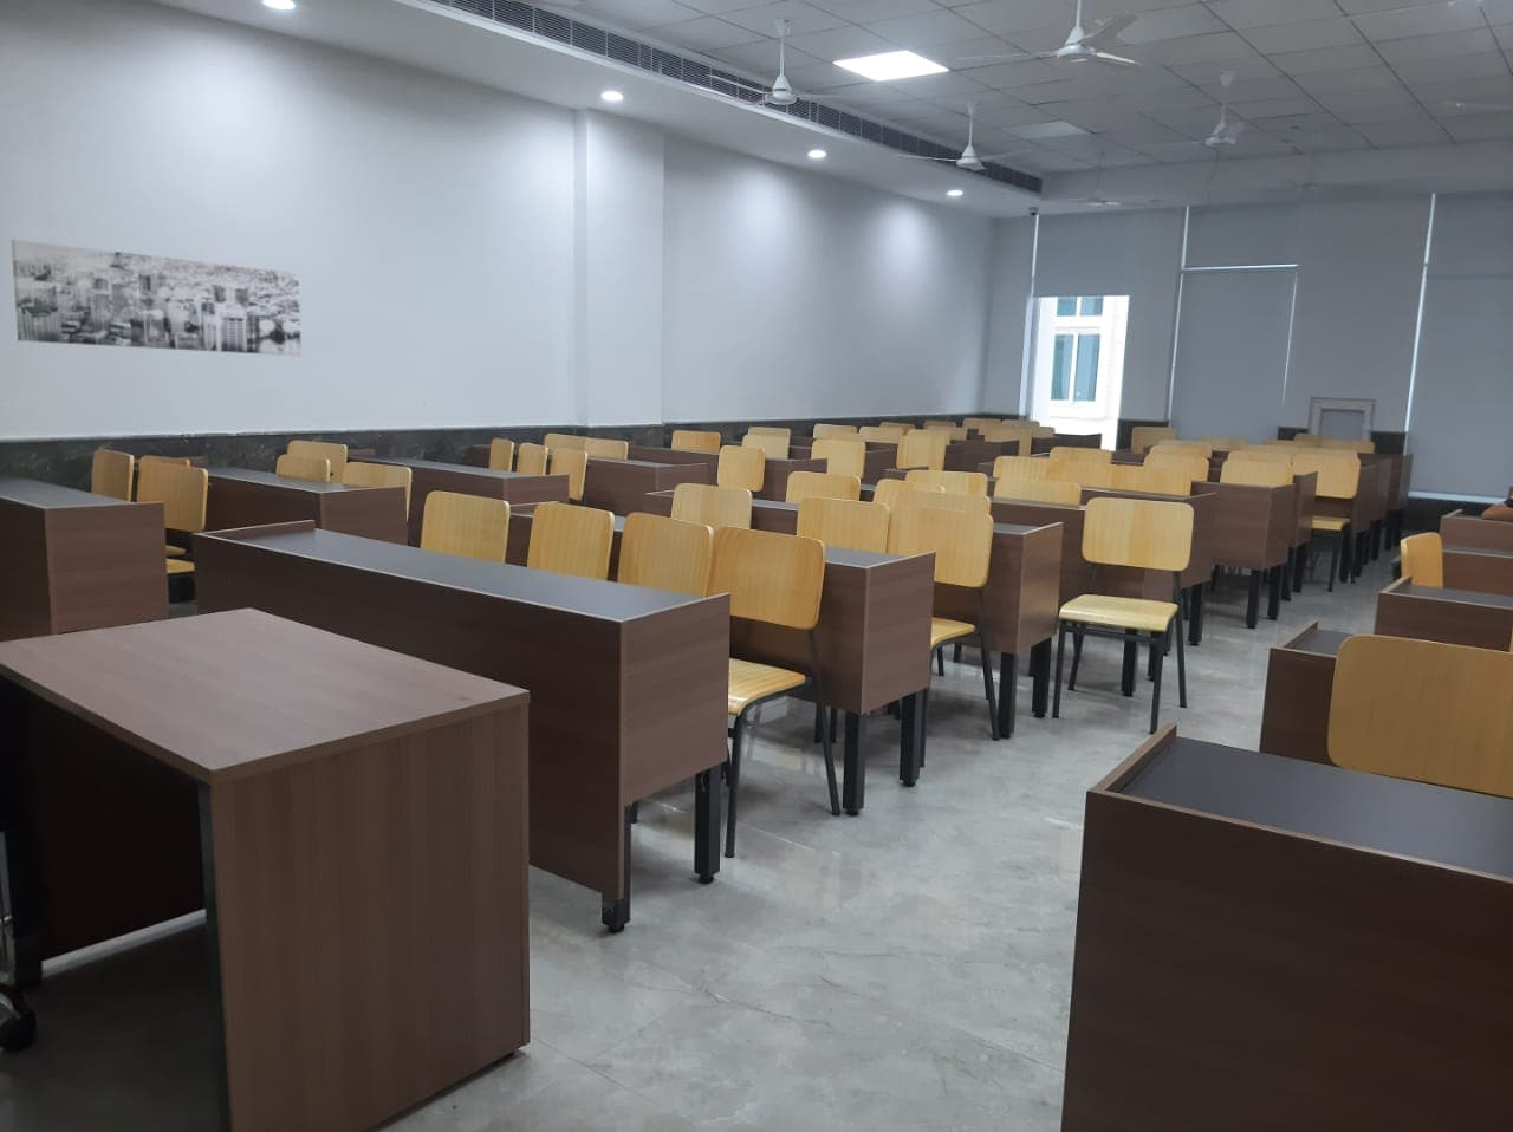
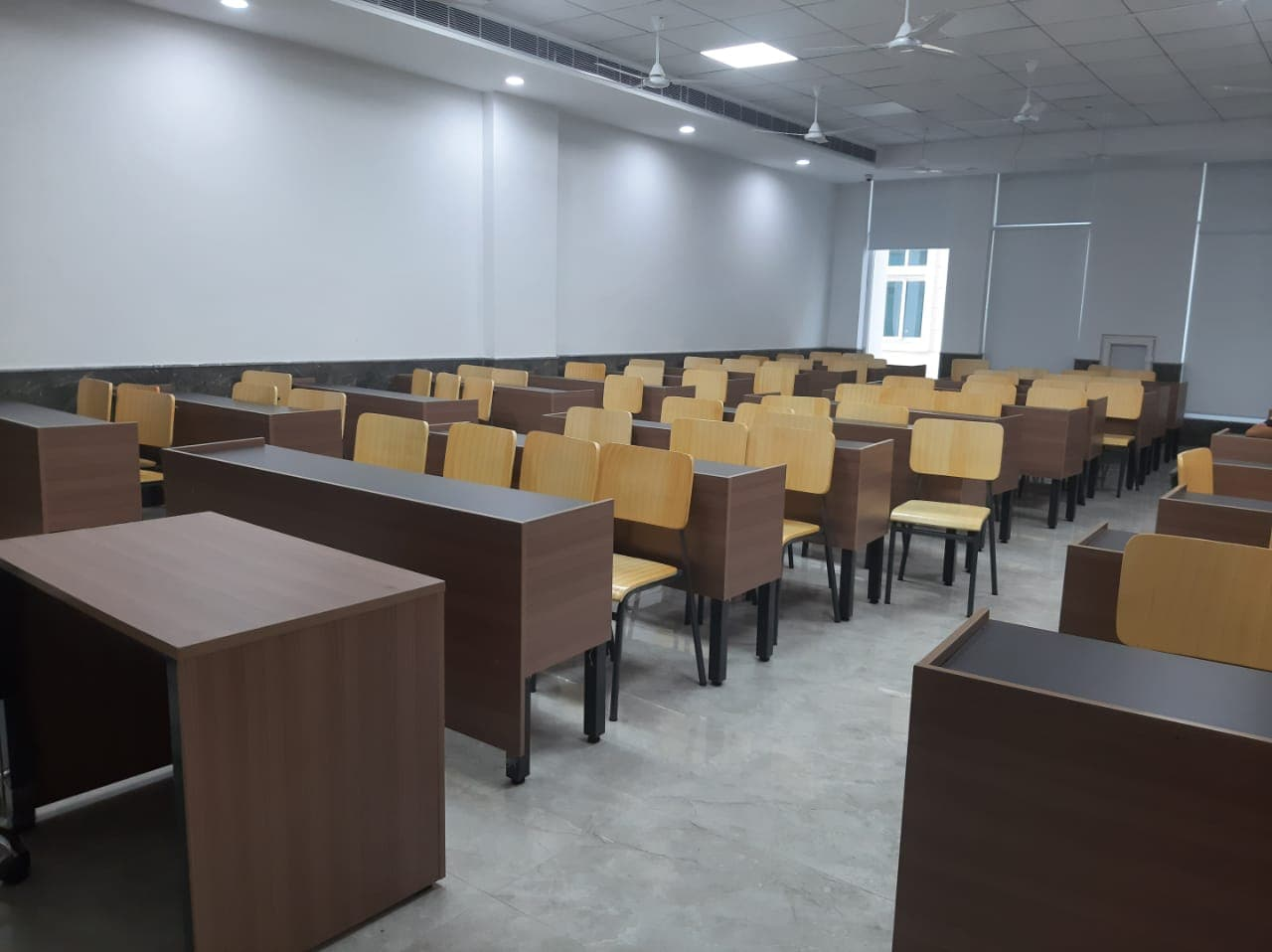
- wall art [10,239,302,357]
